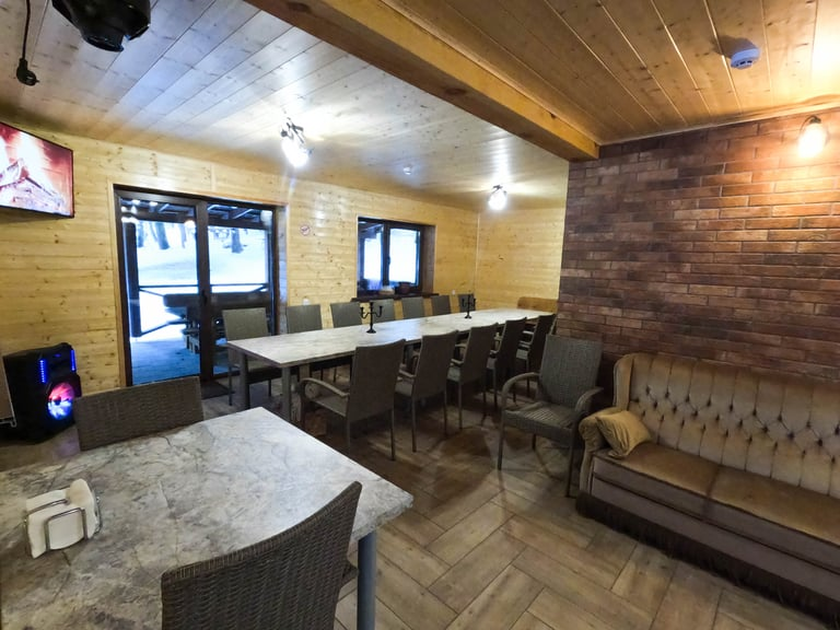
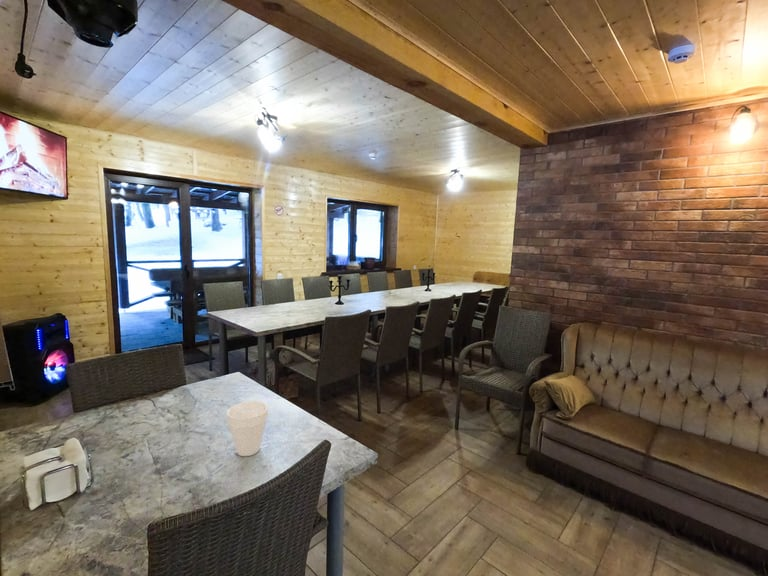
+ cup [226,400,269,457]
